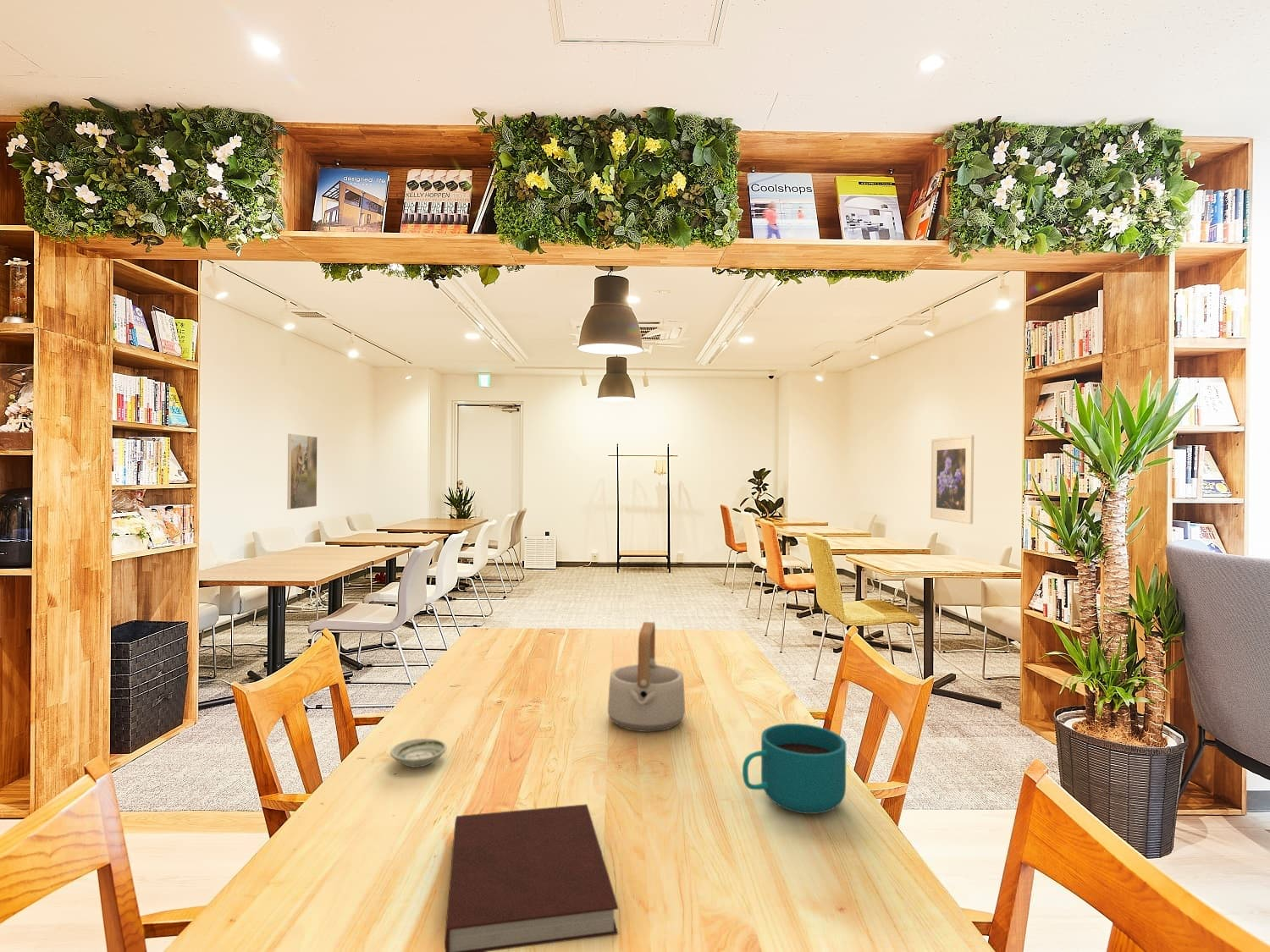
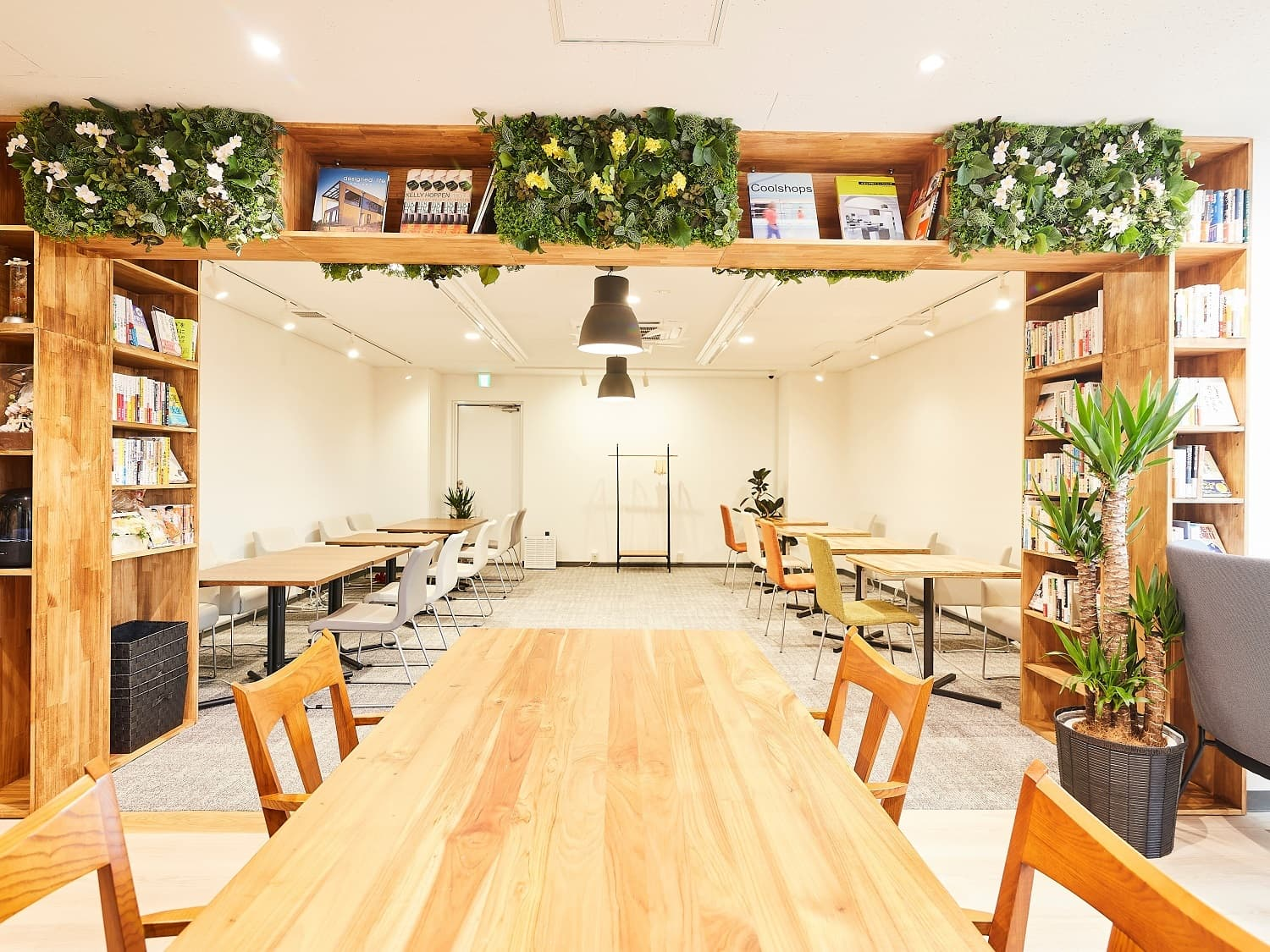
- saucer [389,738,448,768]
- cup [742,723,847,815]
- teapot [607,621,686,733]
- notebook [444,803,620,952]
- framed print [287,433,318,510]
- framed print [930,434,975,525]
